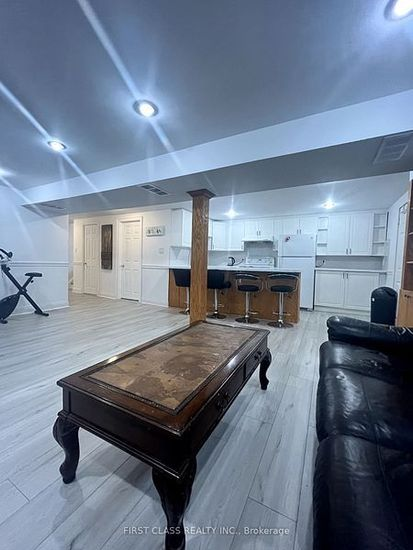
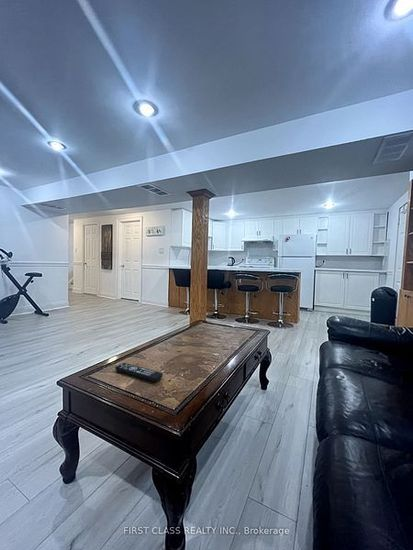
+ remote control [114,362,164,383]
